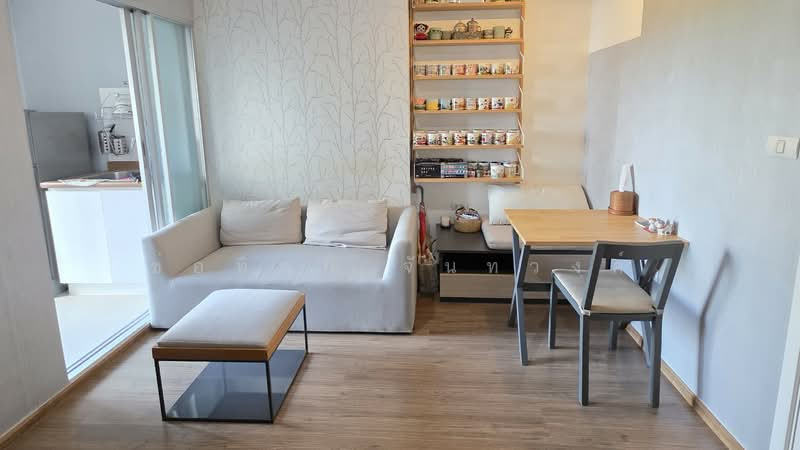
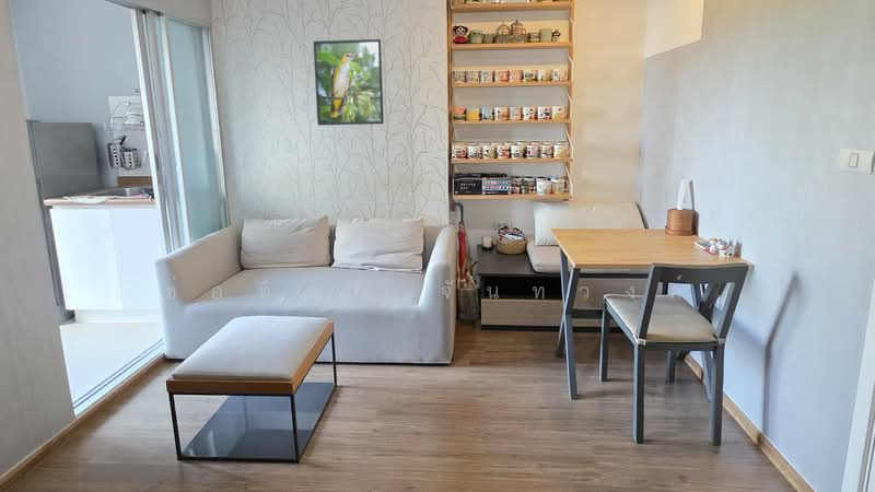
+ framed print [312,38,385,126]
